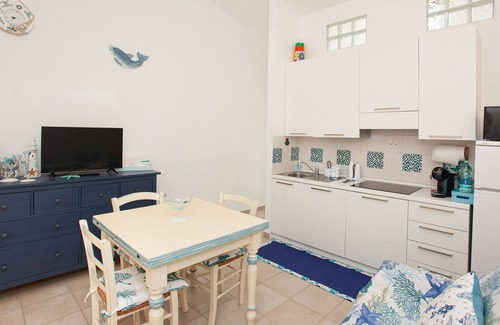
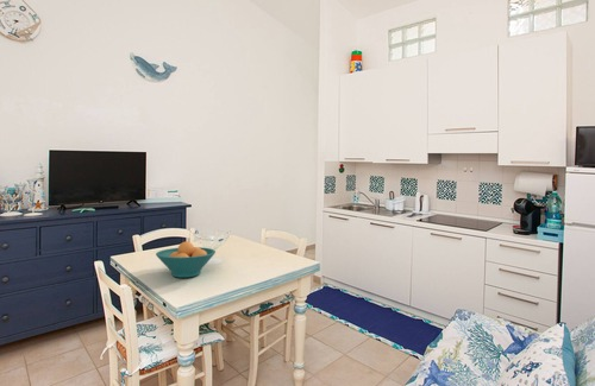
+ fruit bowl [155,241,217,279]
